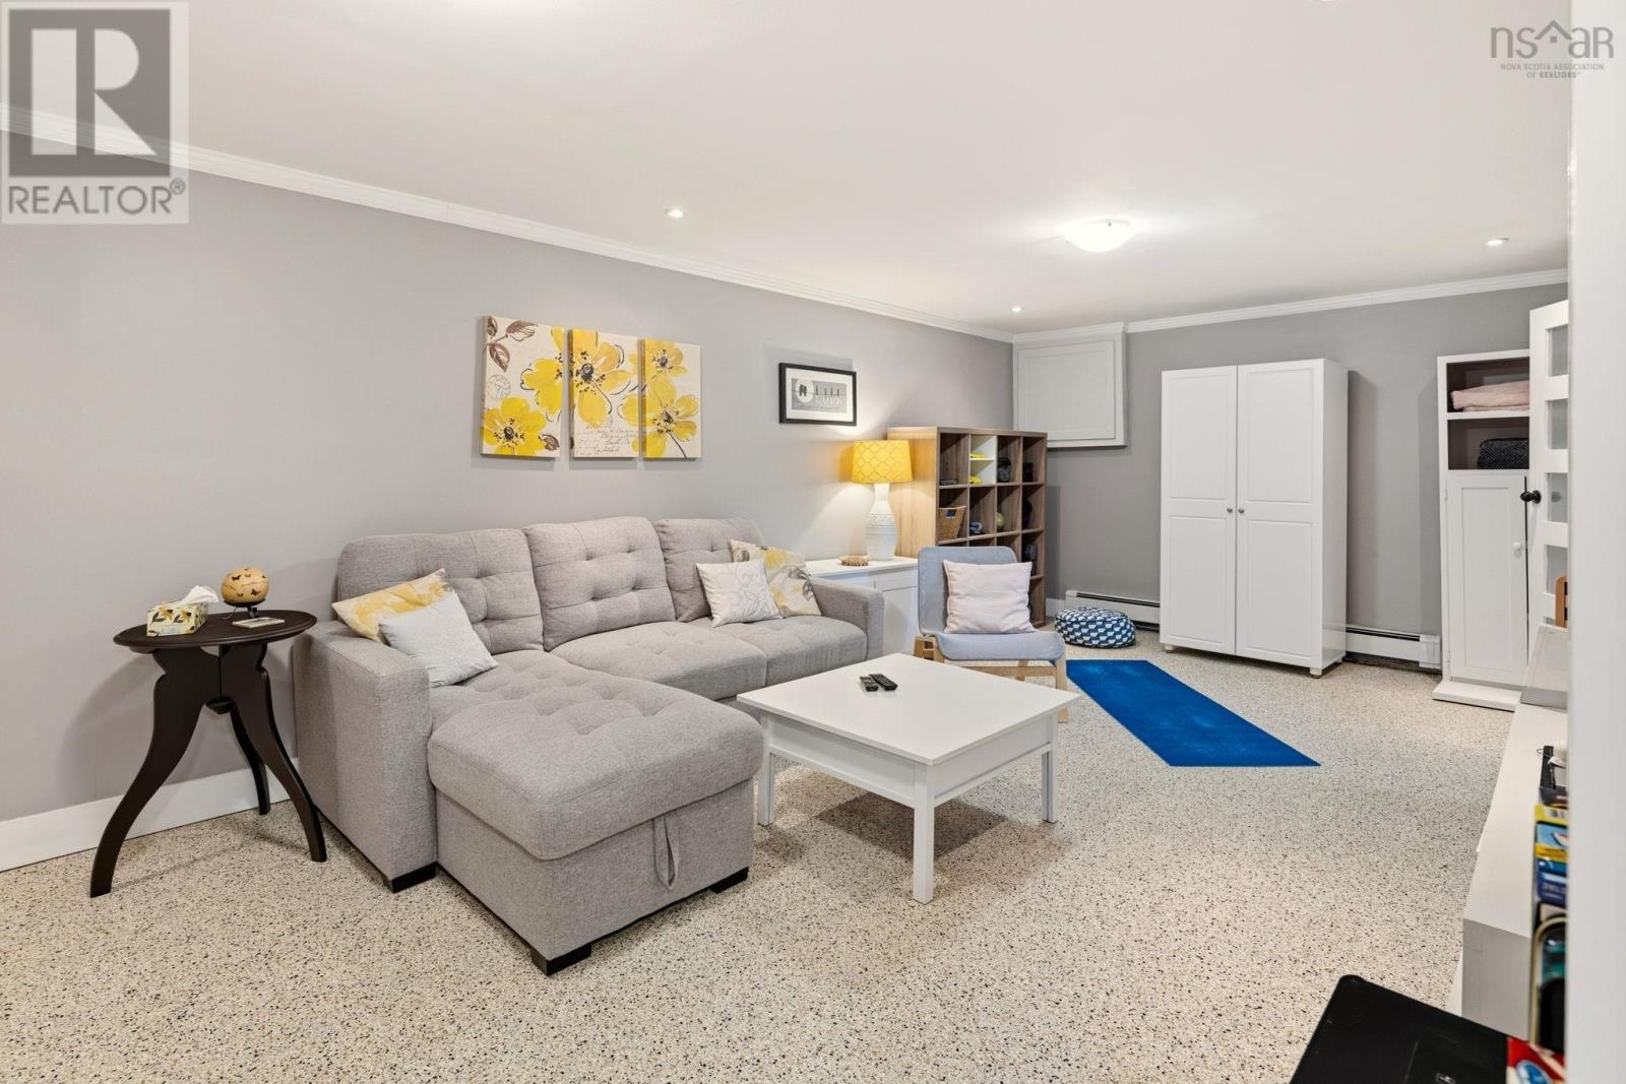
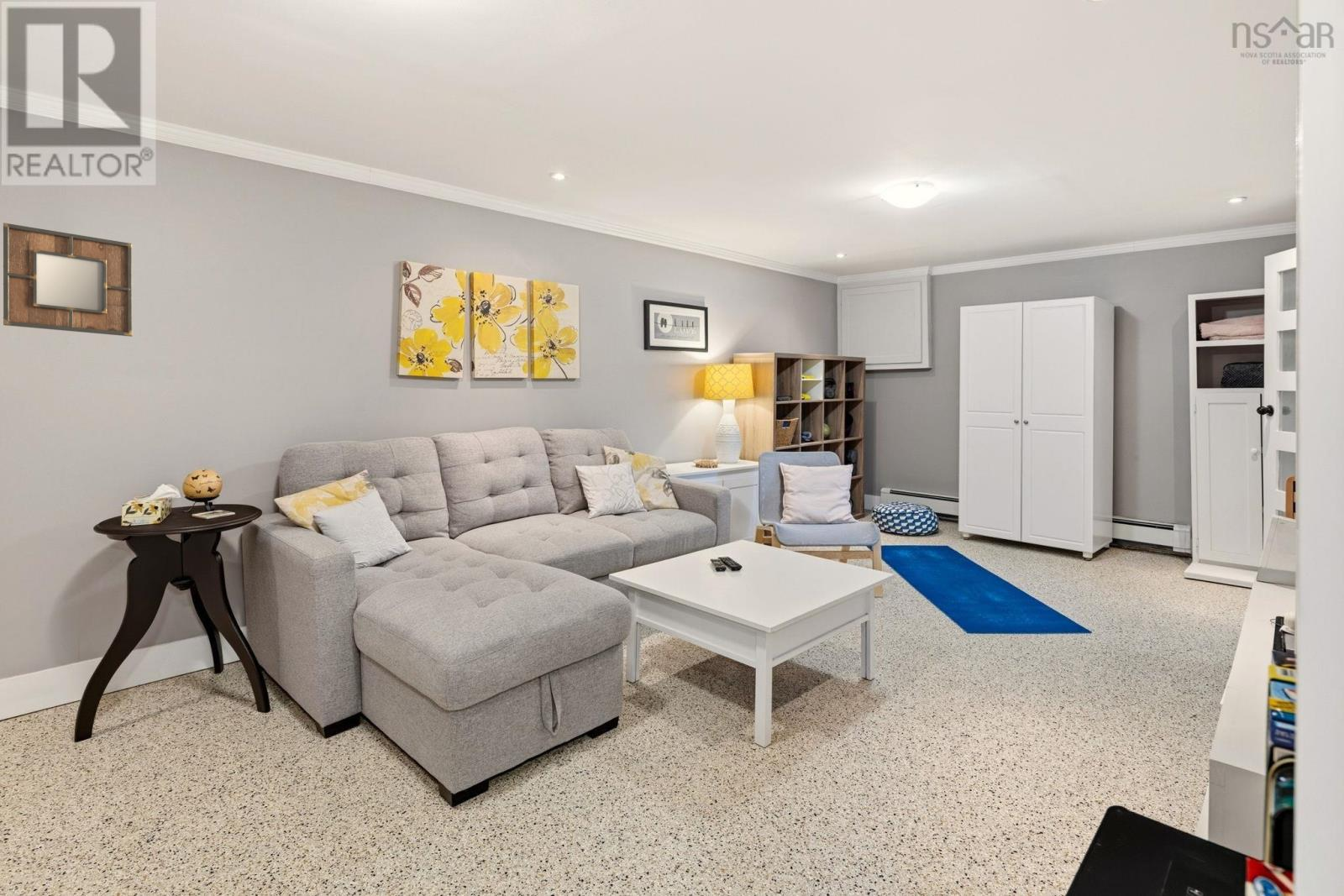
+ home mirror [3,222,133,338]
